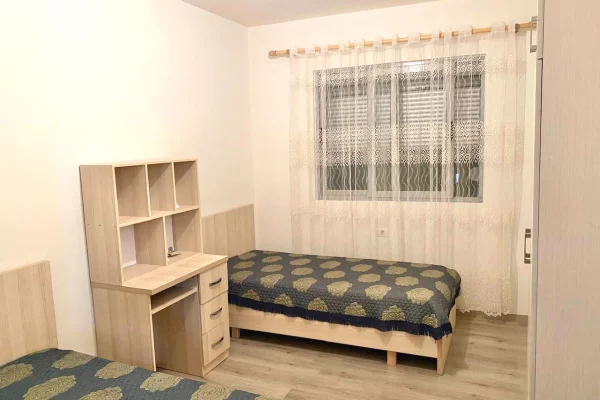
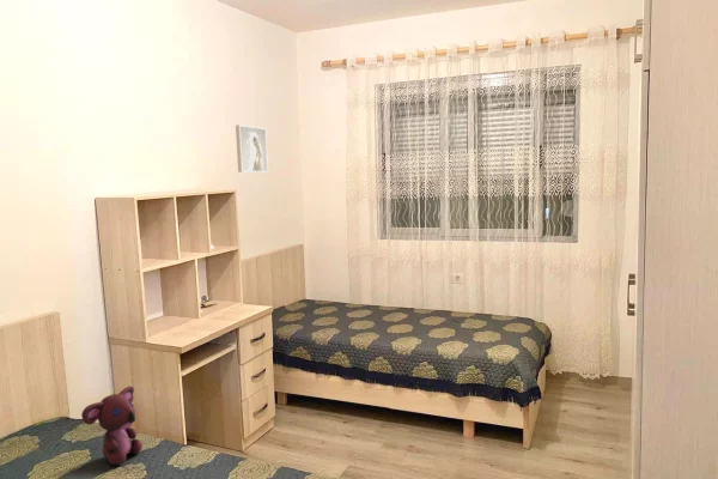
+ teddy bear [80,386,144,466]
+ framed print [235,123,269,174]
